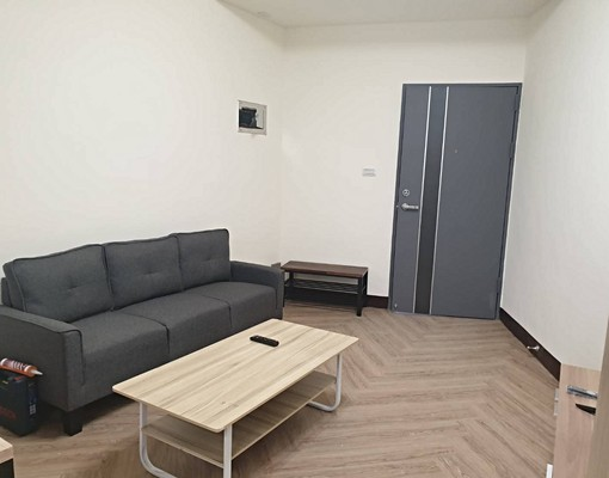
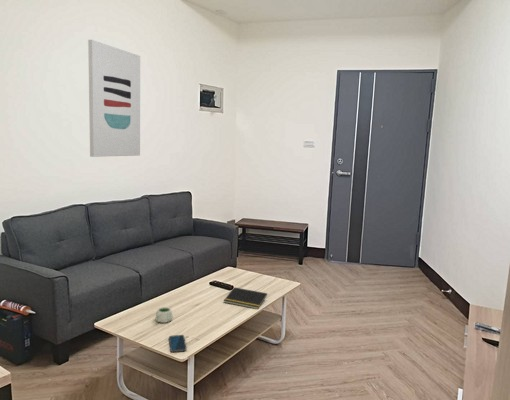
+ mug [155,306,173,324]
+ notepad [223,286,268,310]
+ wall art [87,39,141,158]
+ smartphone [168,334,187,353]
